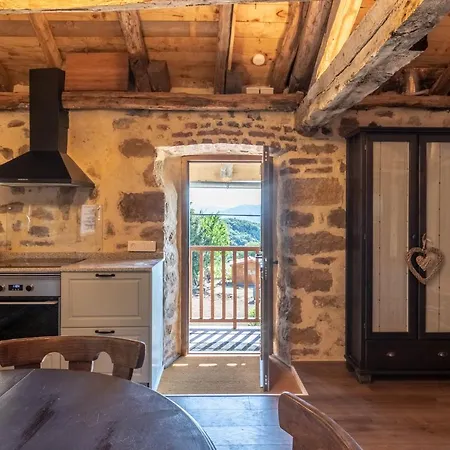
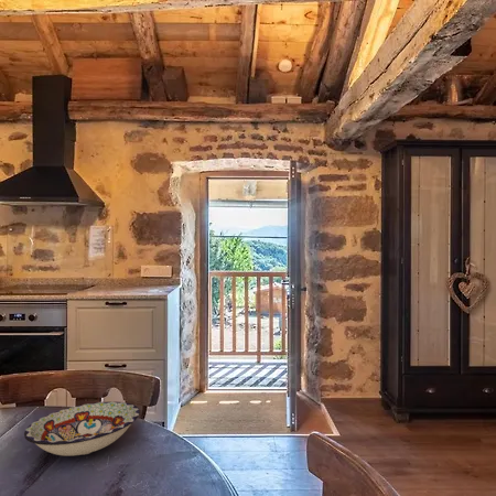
+ bowl [23,400,141,456]
